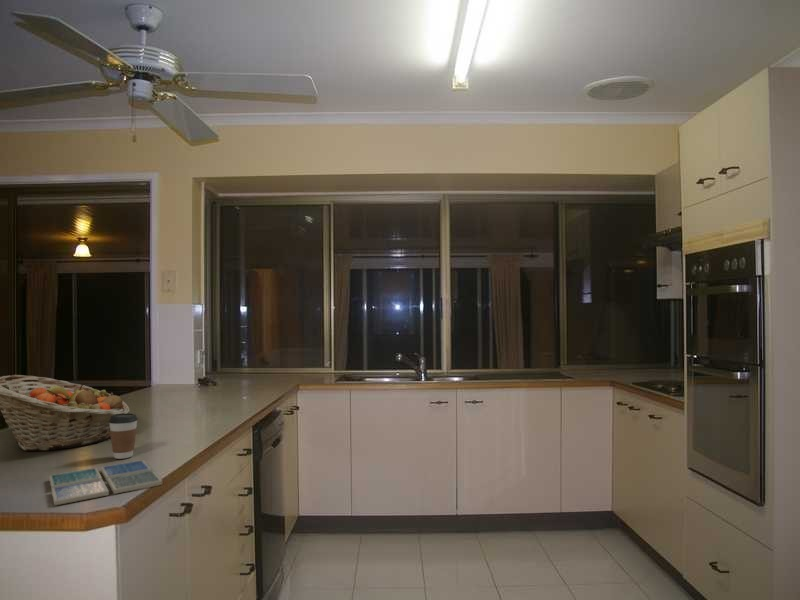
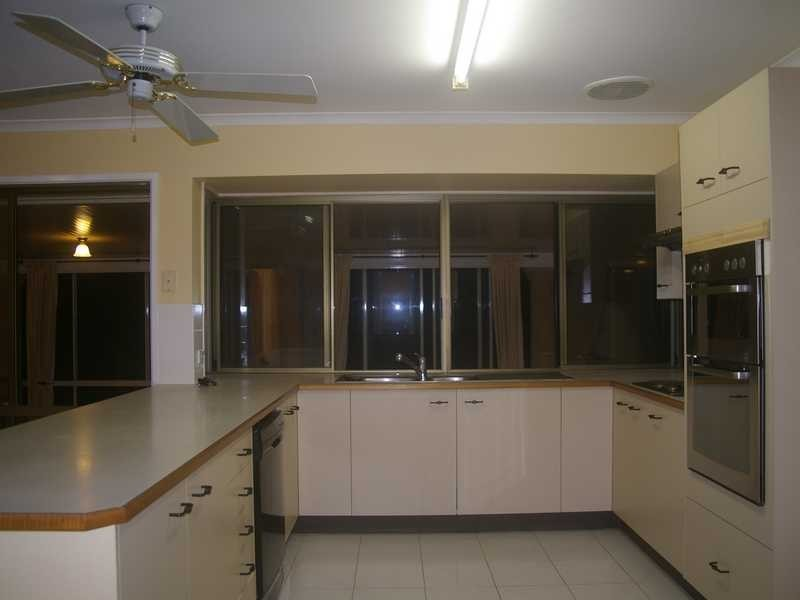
- coffee cup [109,413,139,460]
- drink coaster [48,459,163,506]
- fruit basket [0,374,131,452]
